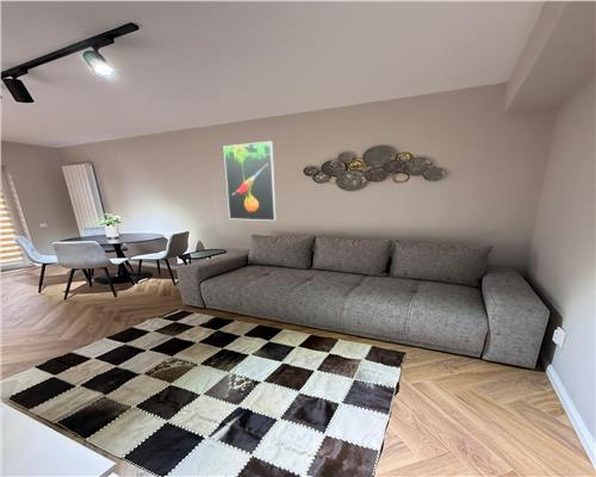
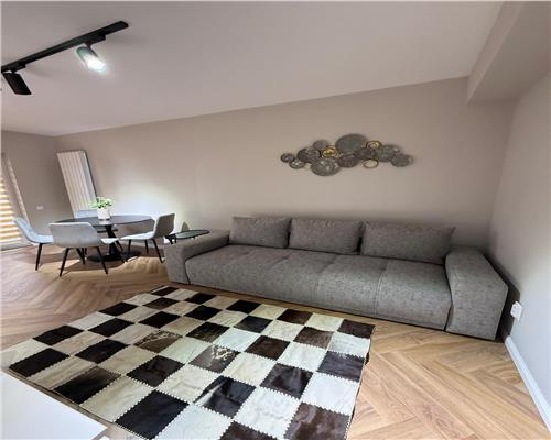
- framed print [223,140,277,222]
